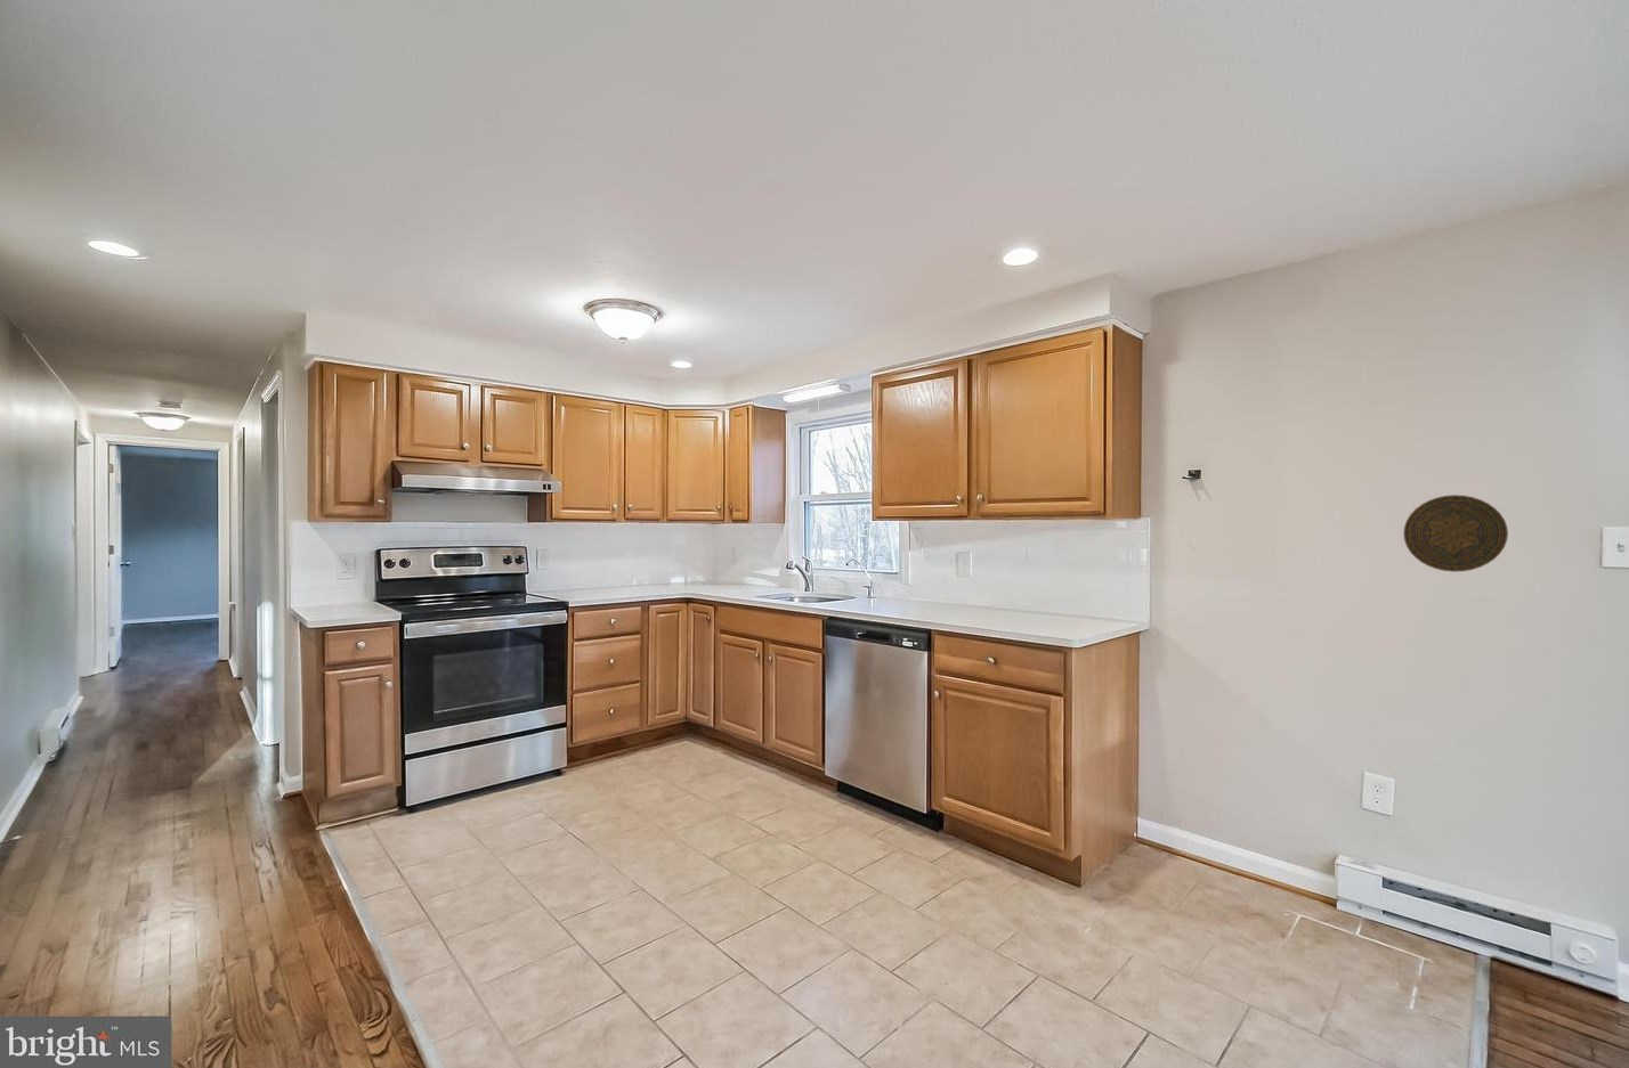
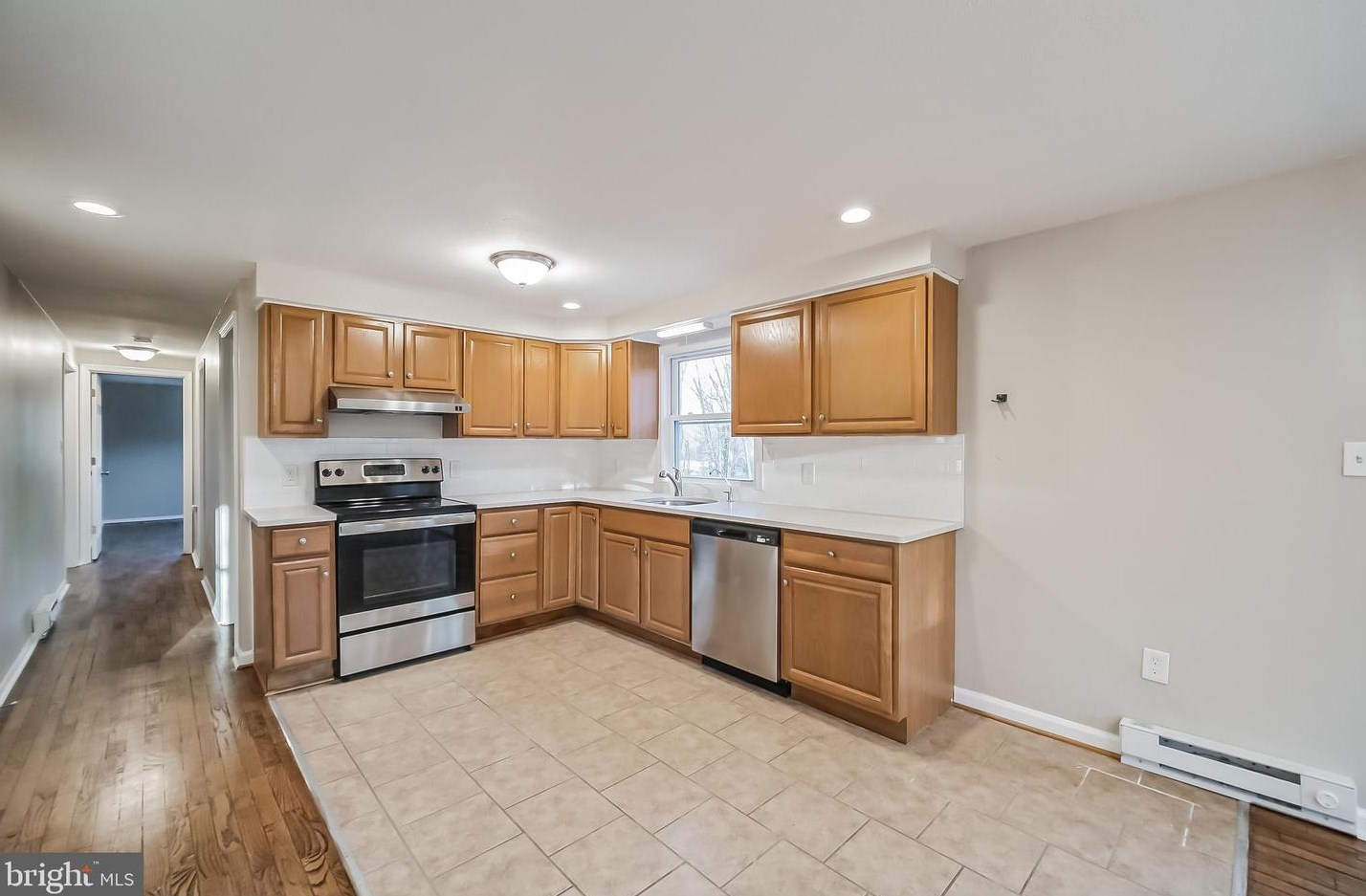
- decorative plate [1402,493,1510,573]
